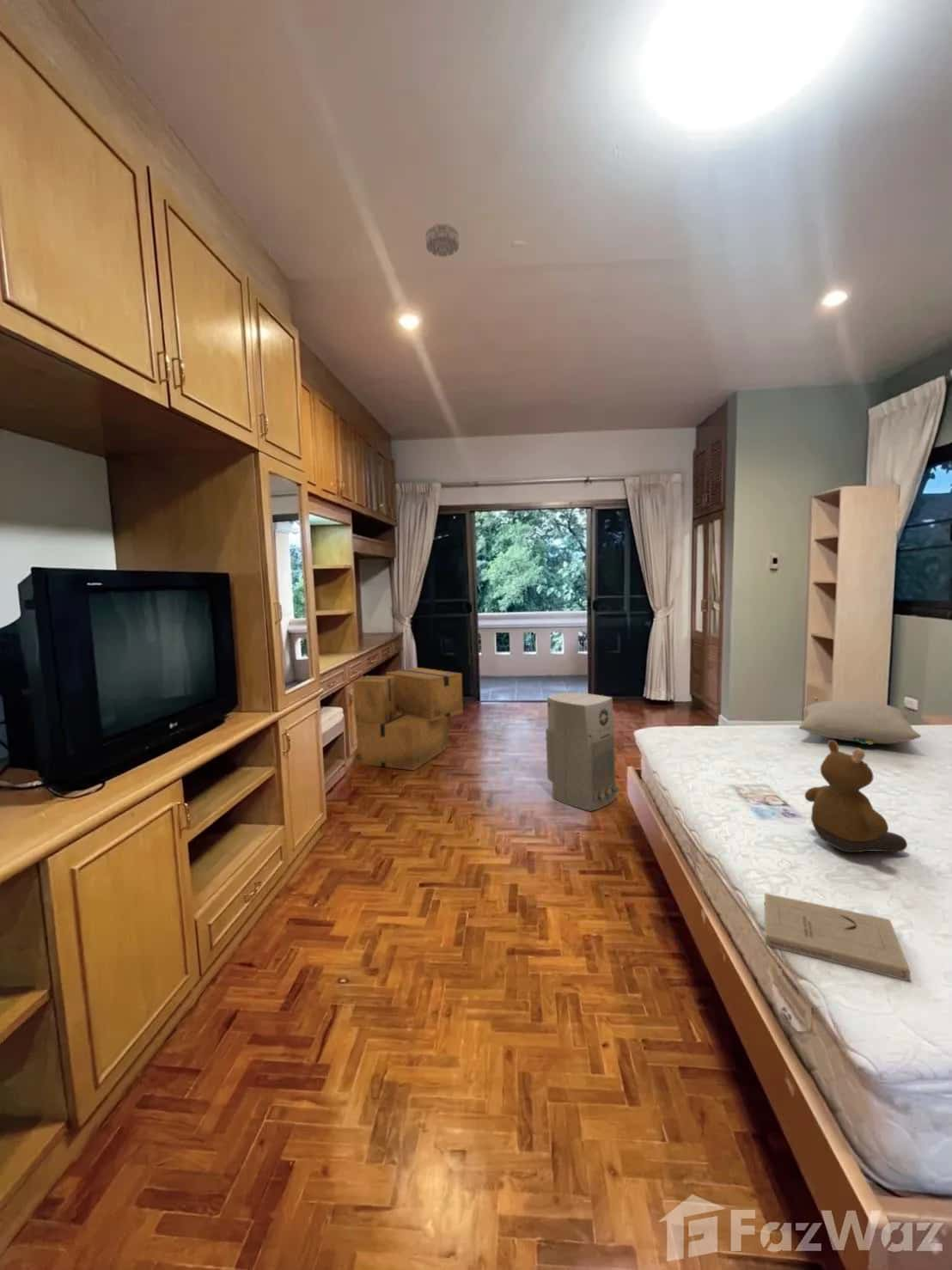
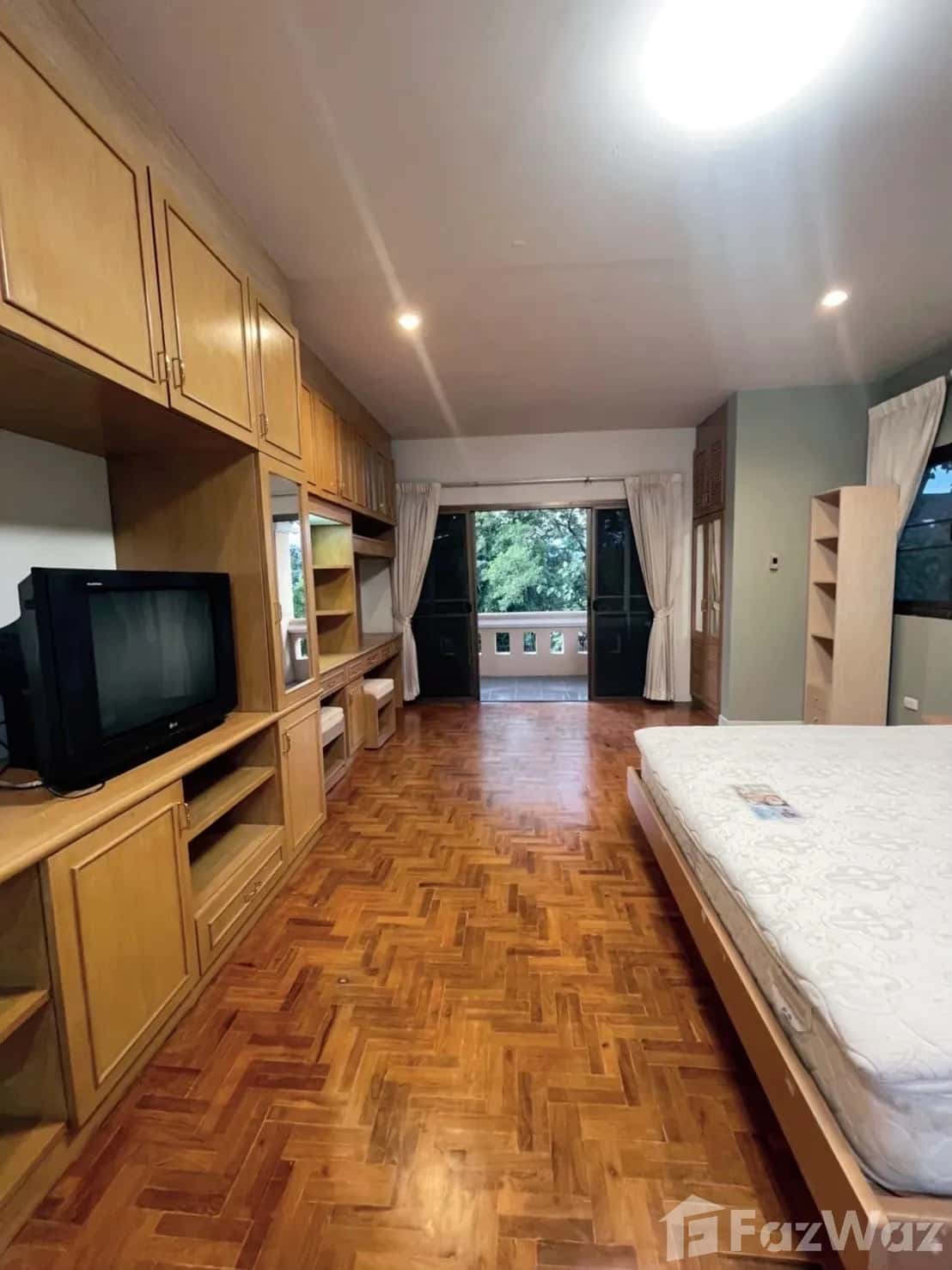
- book [764,893,911,982]
- cardboard box [352,667,464,772]
- smoke detector [424,223,460,258]
- pillow [798,699,921,746]
- bear [804,739,908,853]
- air purifier [545,692,620,812]
